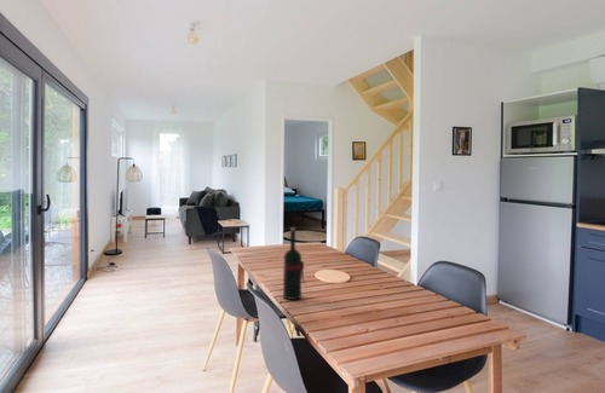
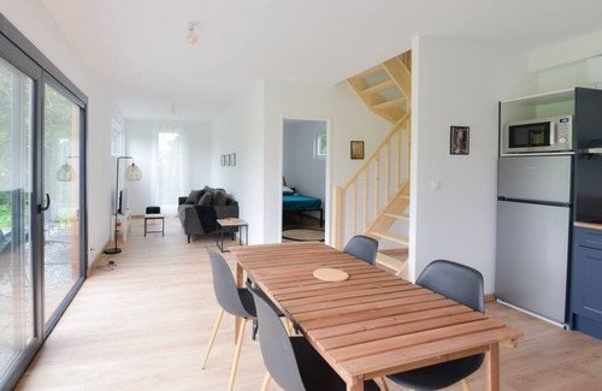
- wine bottle [282,226,307,301]
